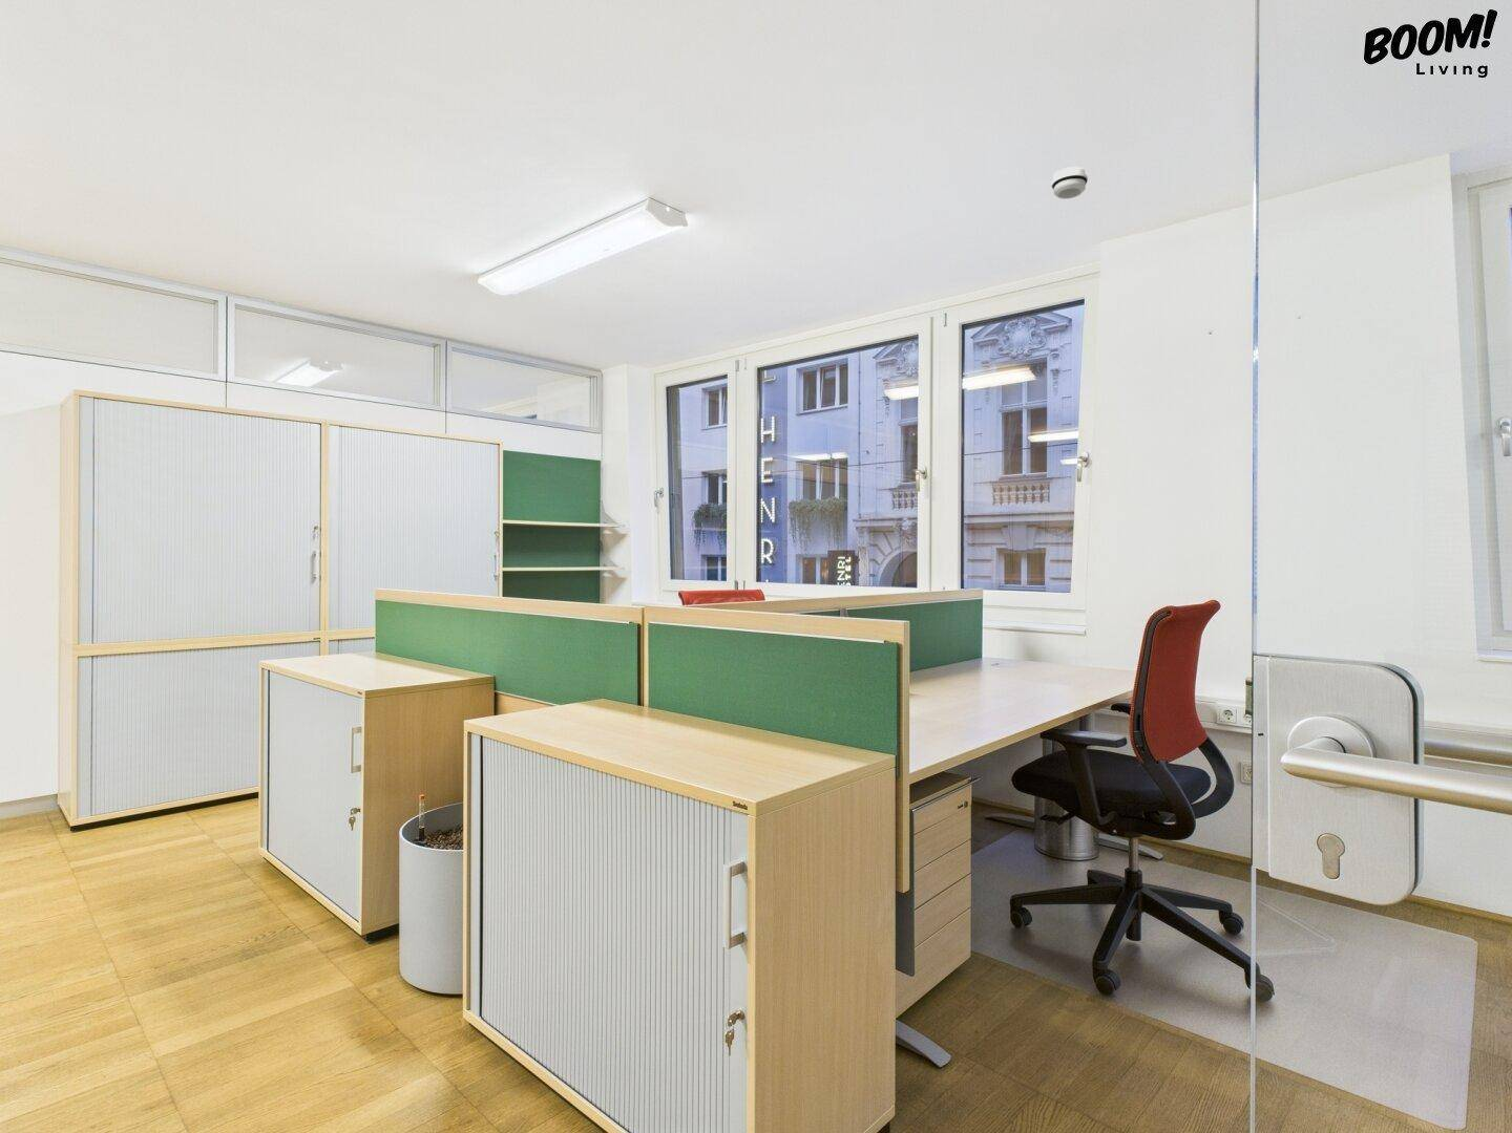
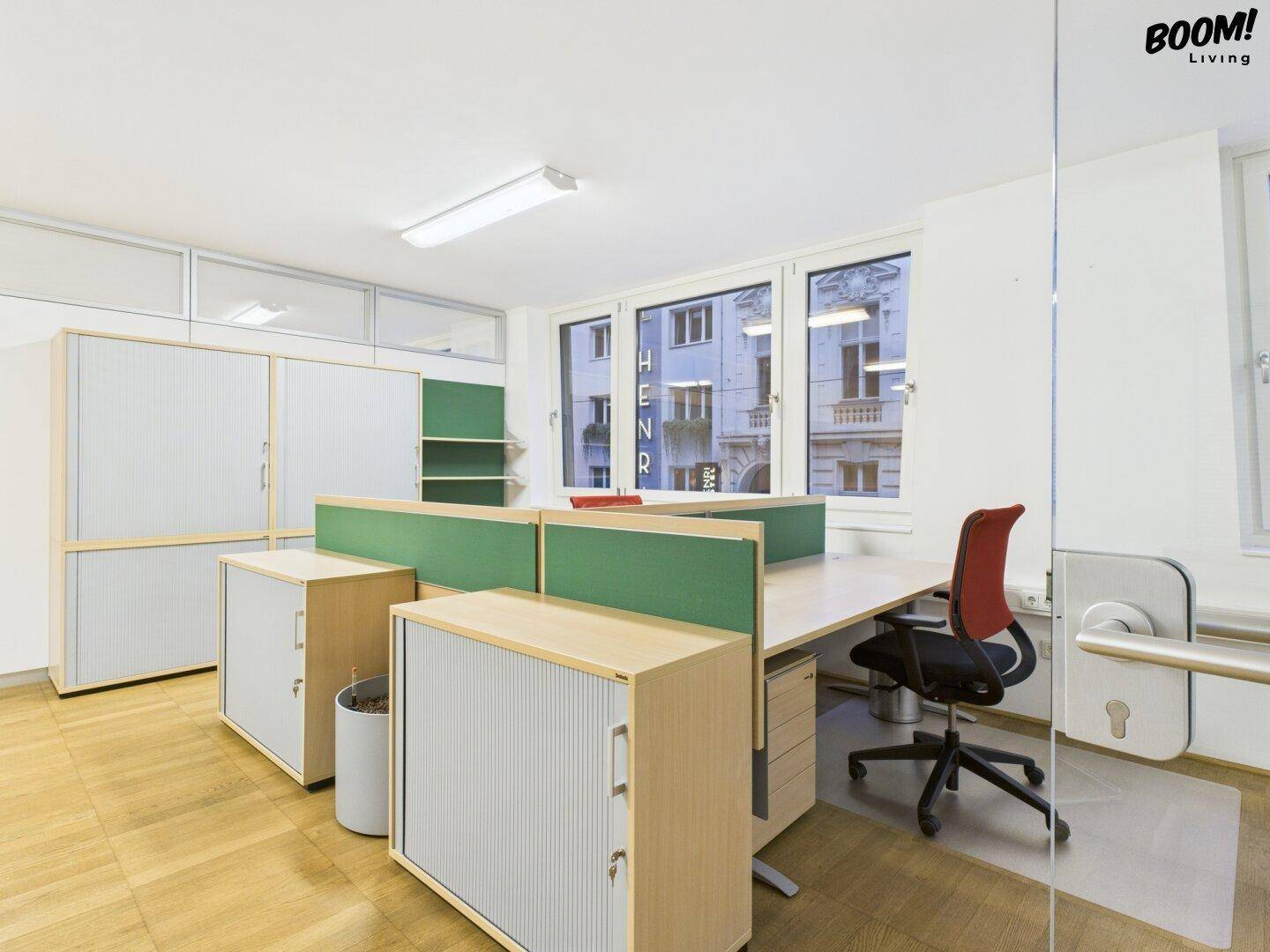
- smoke detector [1051,165,1089,200]
